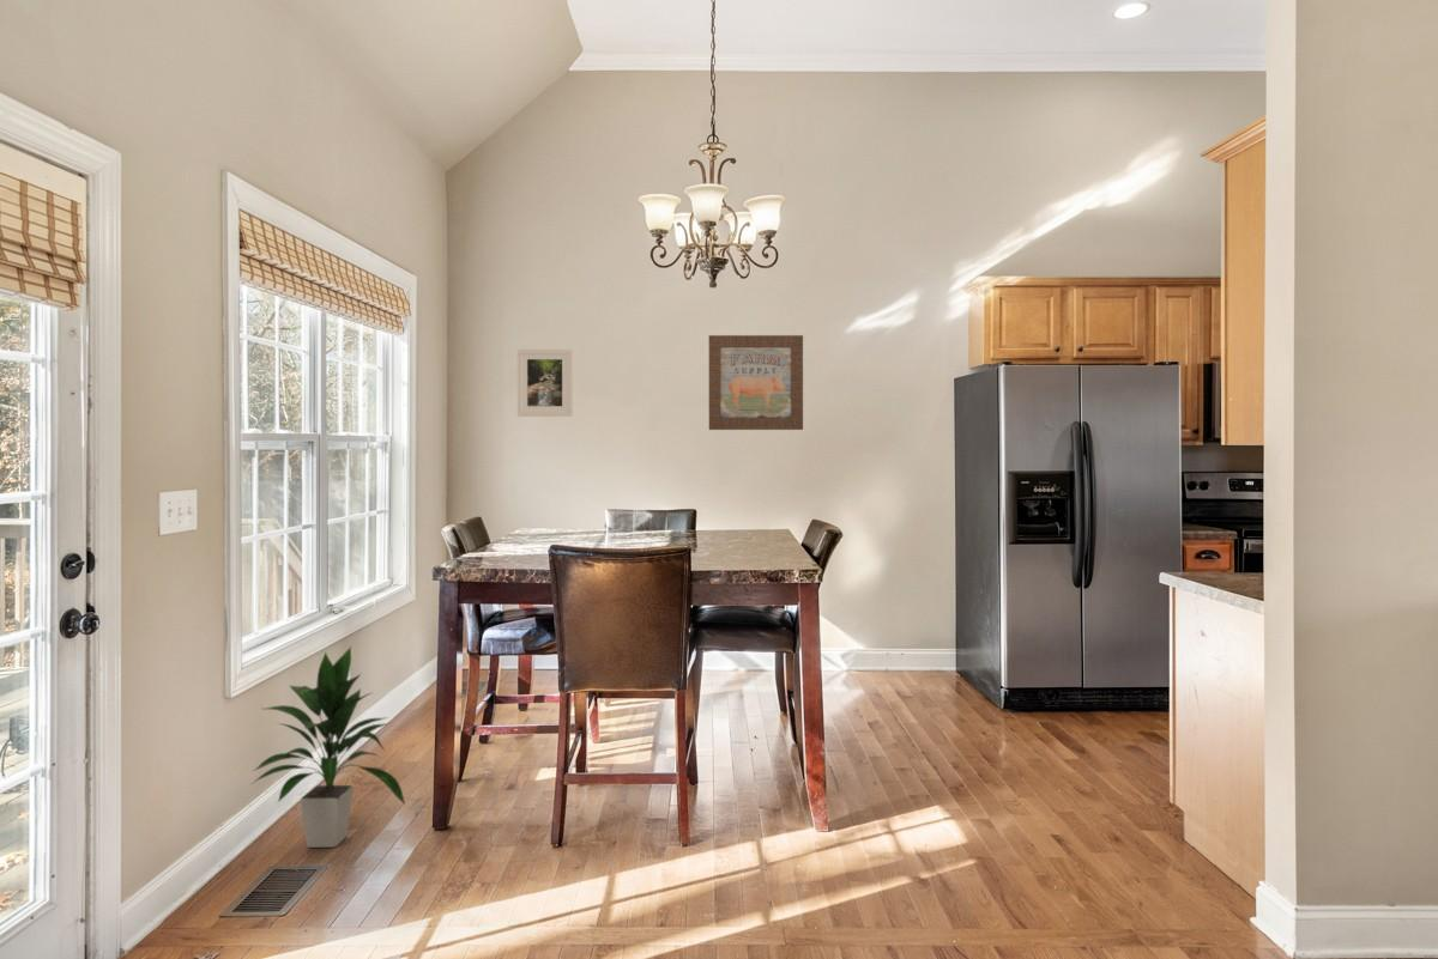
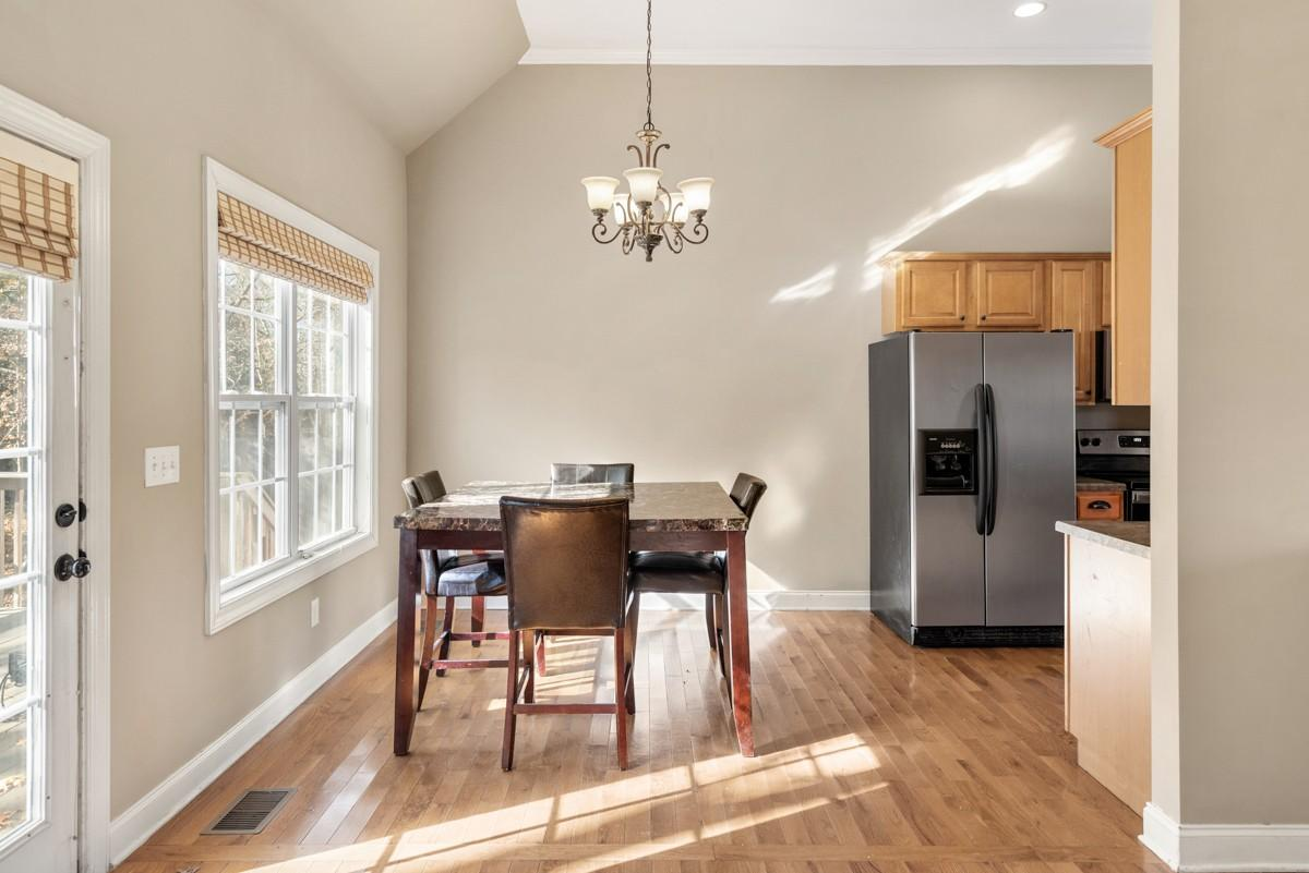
- wall art [708,334,804,431]
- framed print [516,348,574,418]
- indoor plant [248,645,407,849]
